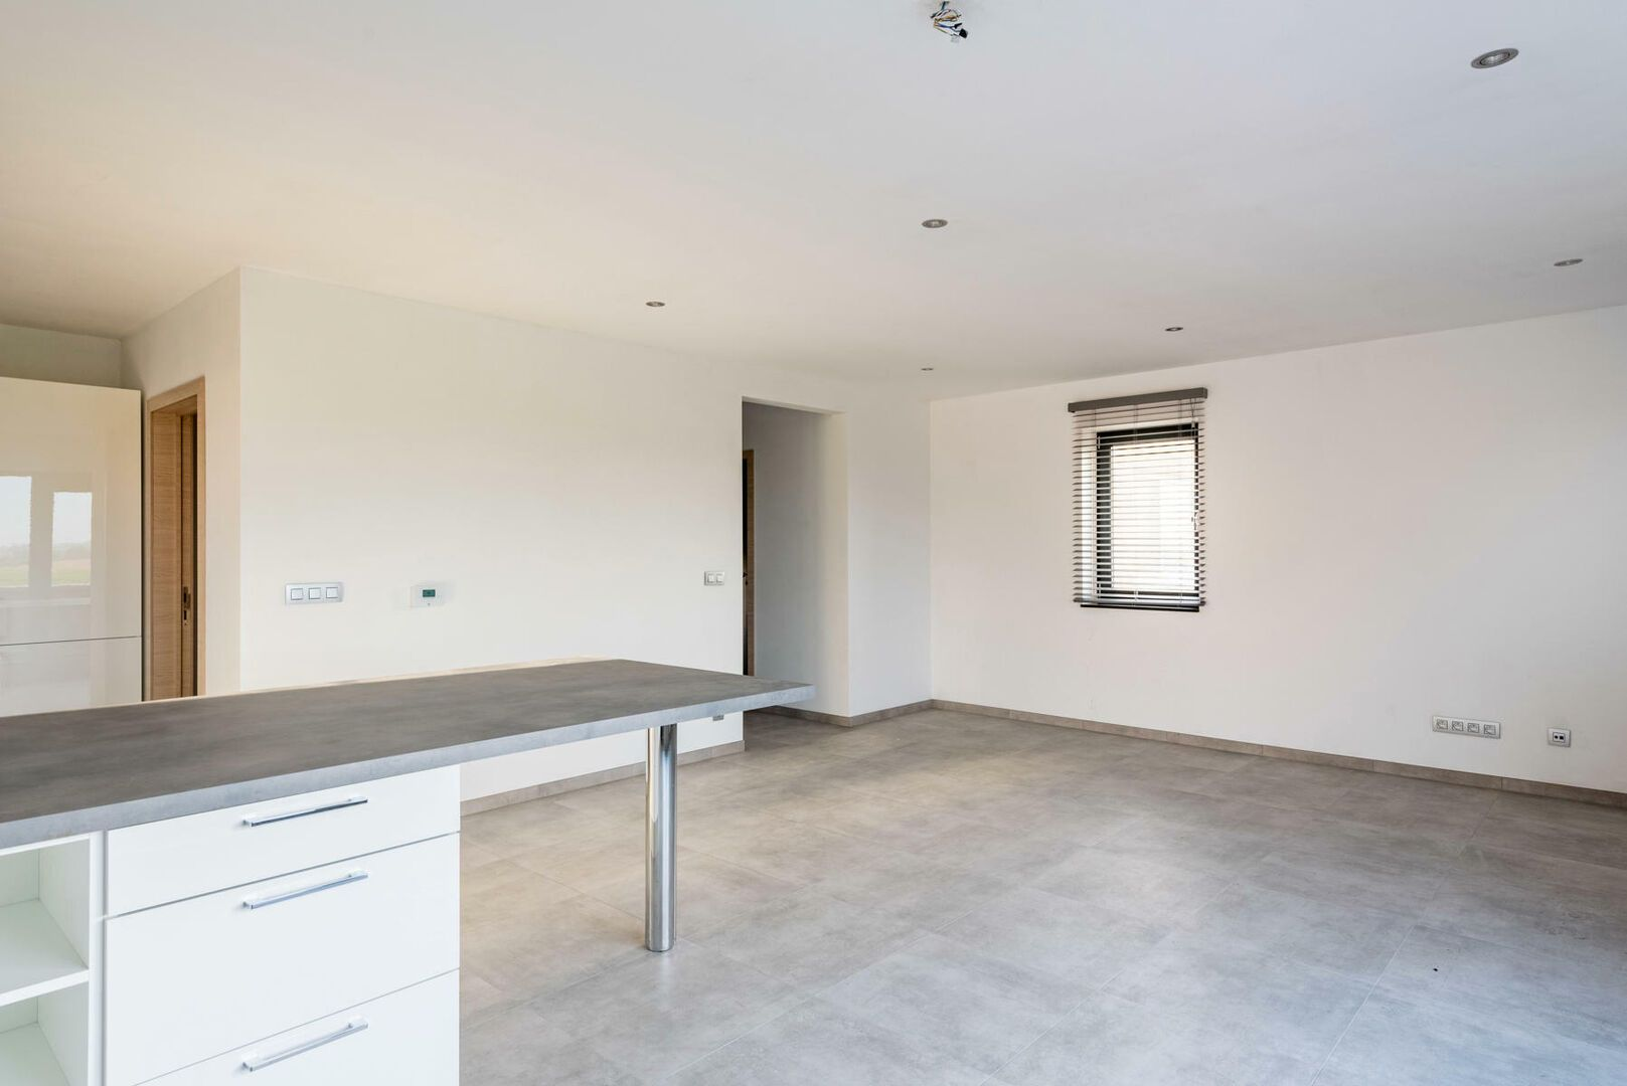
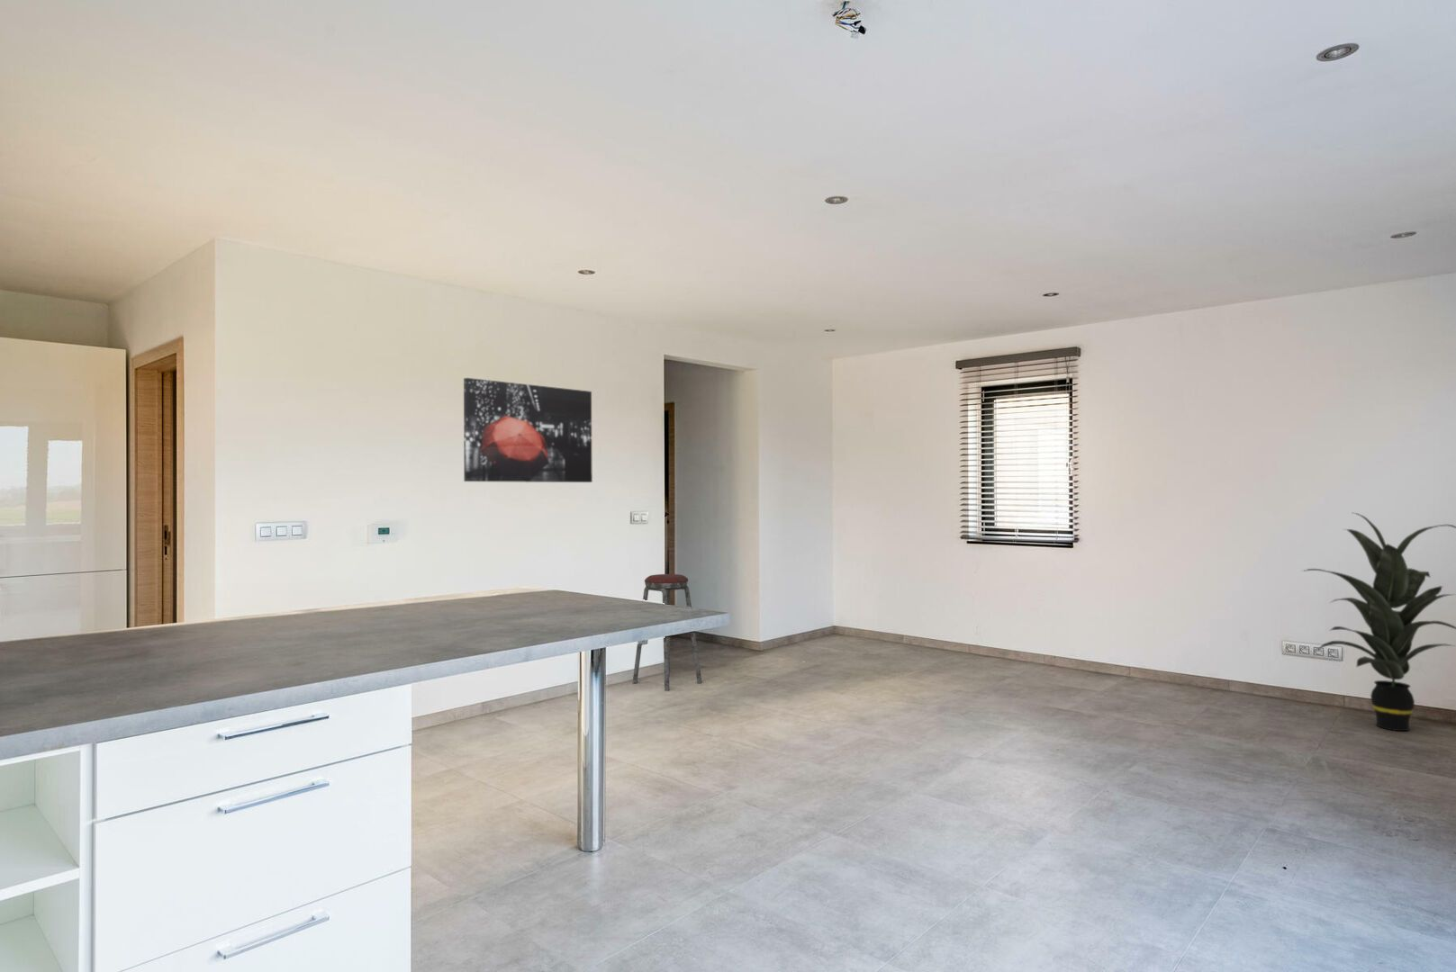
+ wall art [463,378,593,484]
+ indoor plant [1300,512,1456,731]
+ music stool [633,573,703,692]
